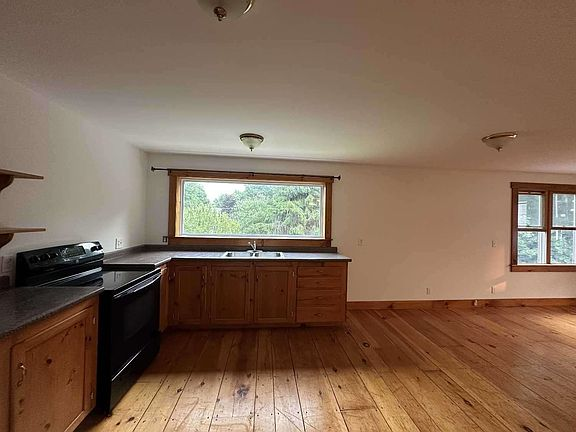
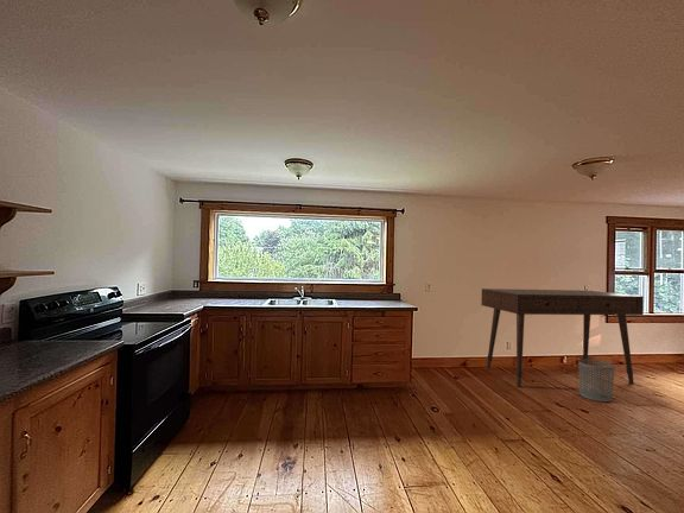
+ desk [480,287,645,388]
+ waste bin [577,357,615,403]
